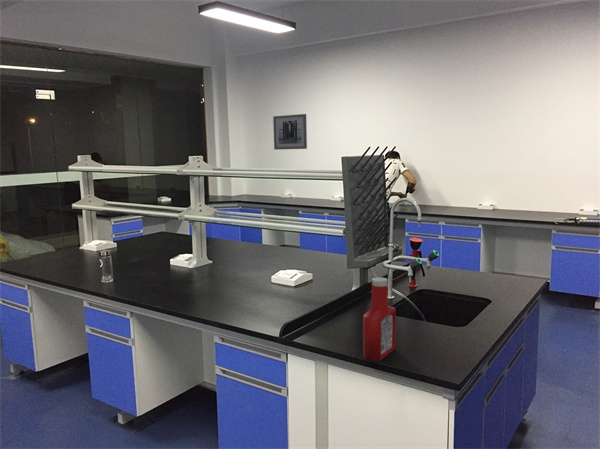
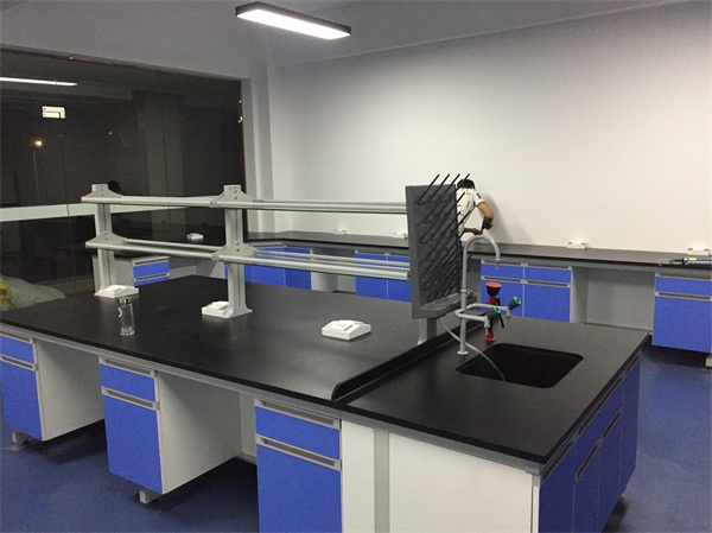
- soap bottle [362,276,397,362]
- wall art [272,113,308,151]
